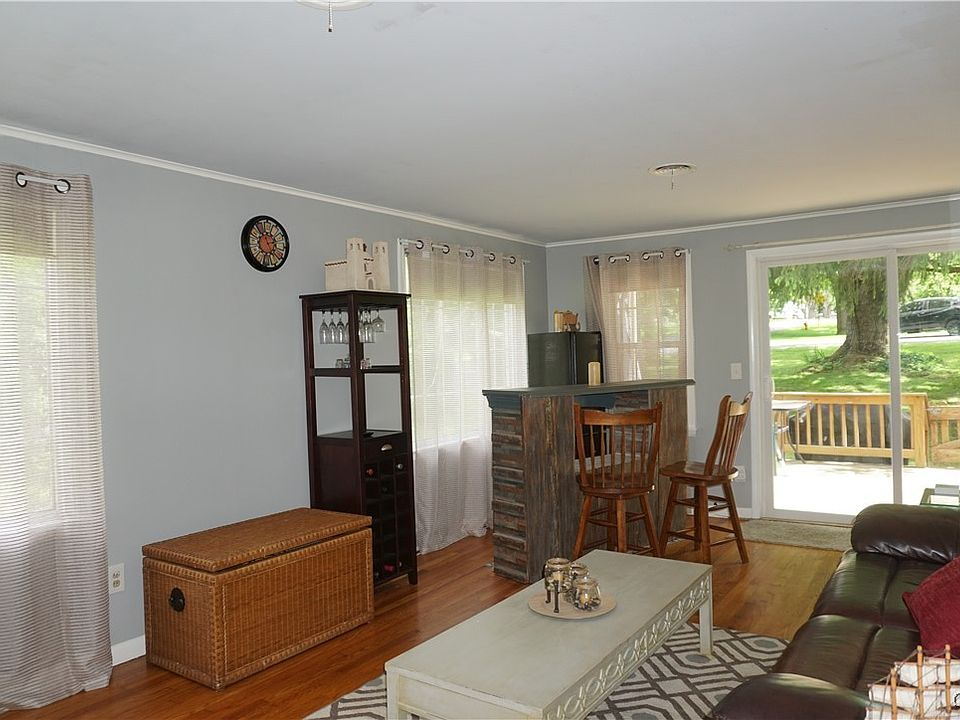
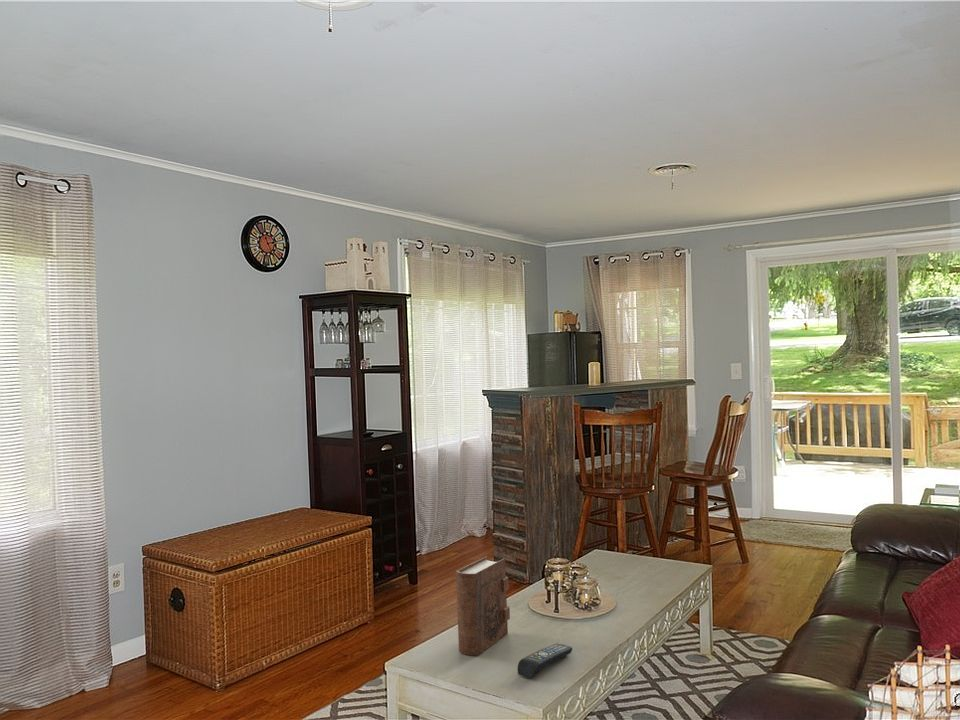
+ remote control [517,643,573,679]
+ book [455,555,511,656]
